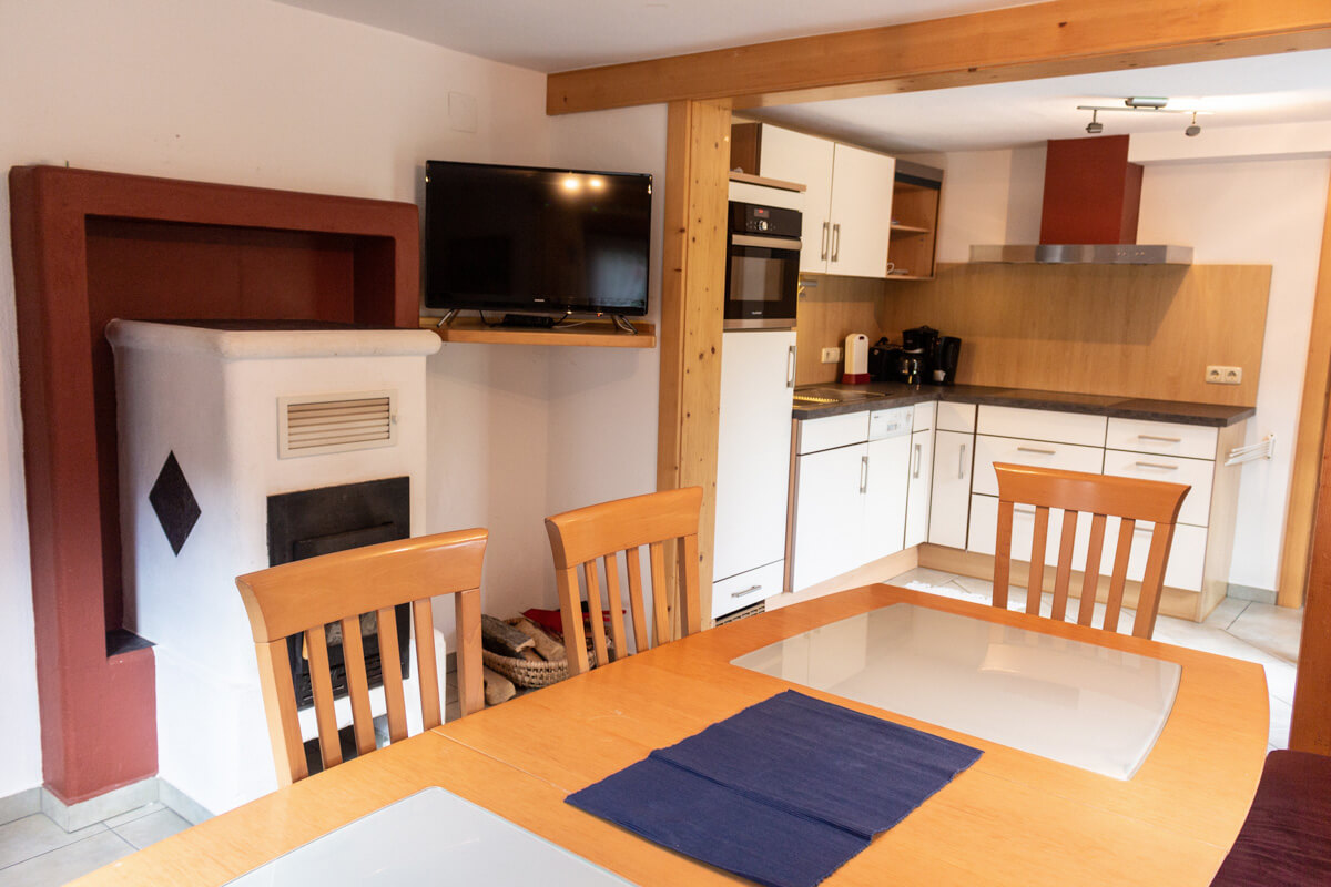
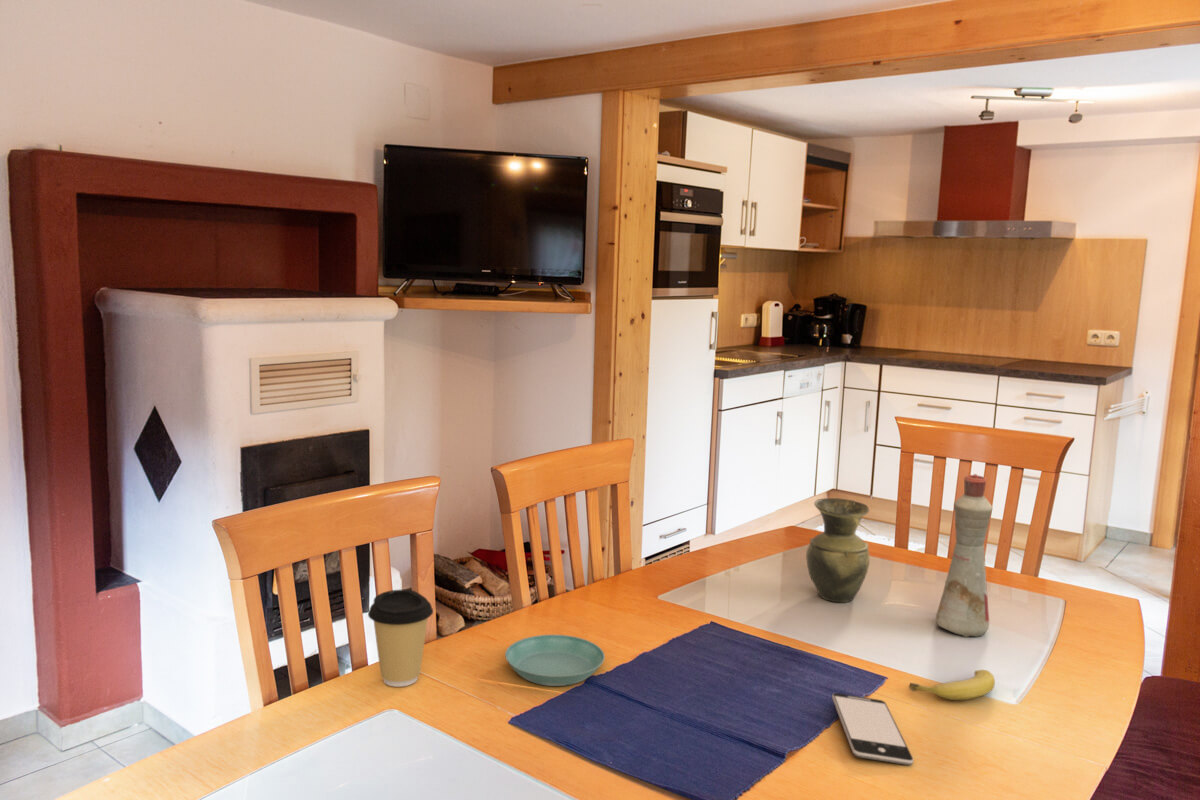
+ bottle [935,473,993,638]
+ fruit [908,669,996,701]
+ coffee cup [367,589,434,688]
+ saucer [504,634,606,687]
+ smartphone [831,692,914,766]
+ vase [805,497,870,603]
